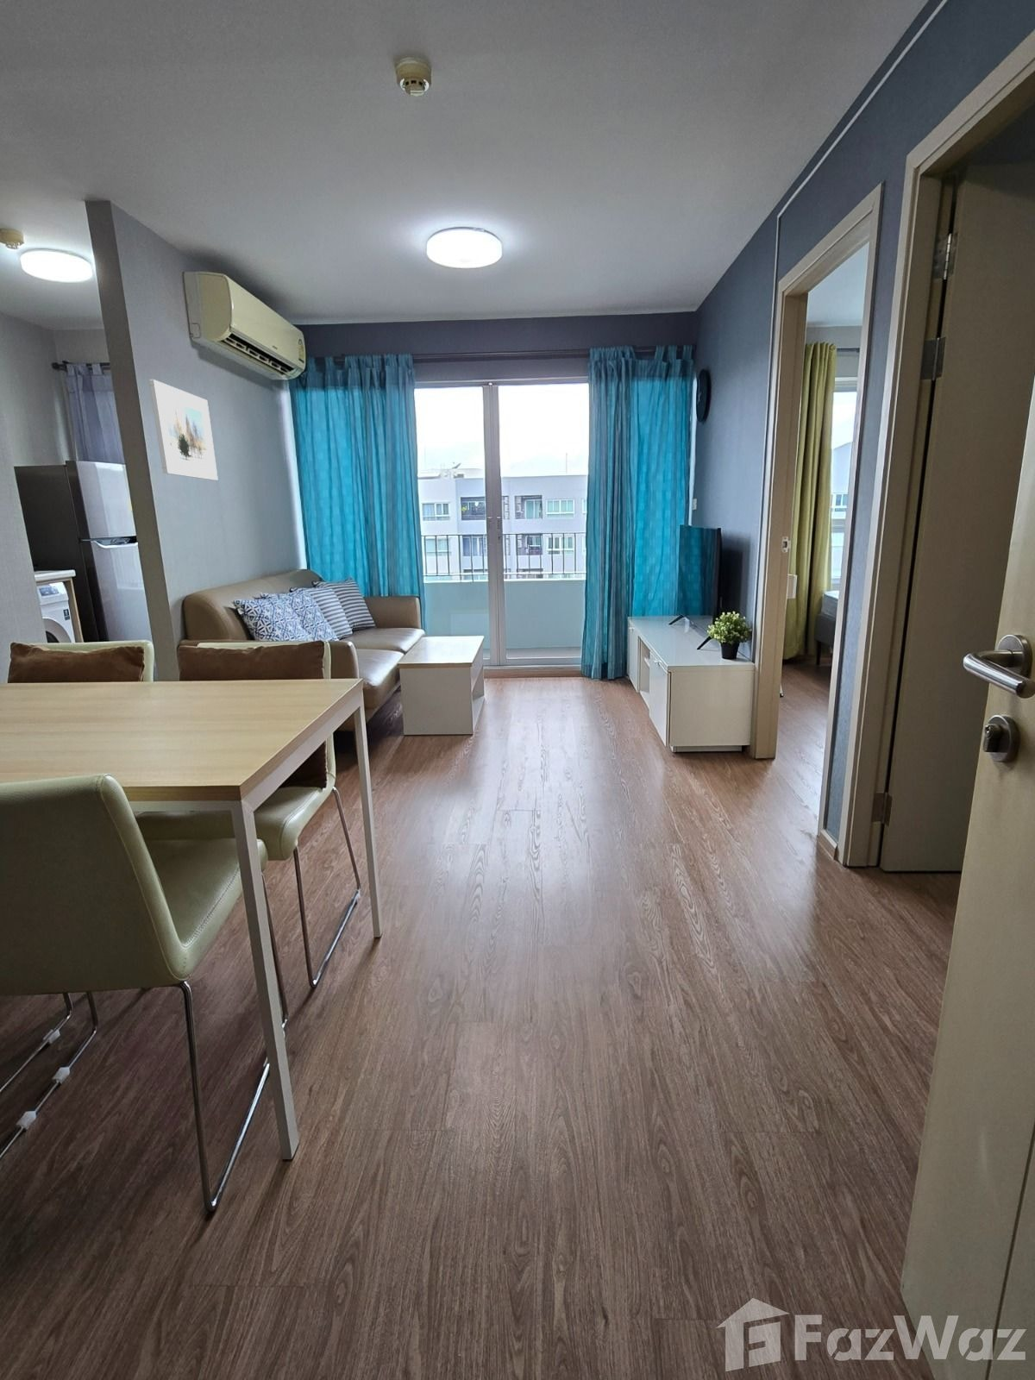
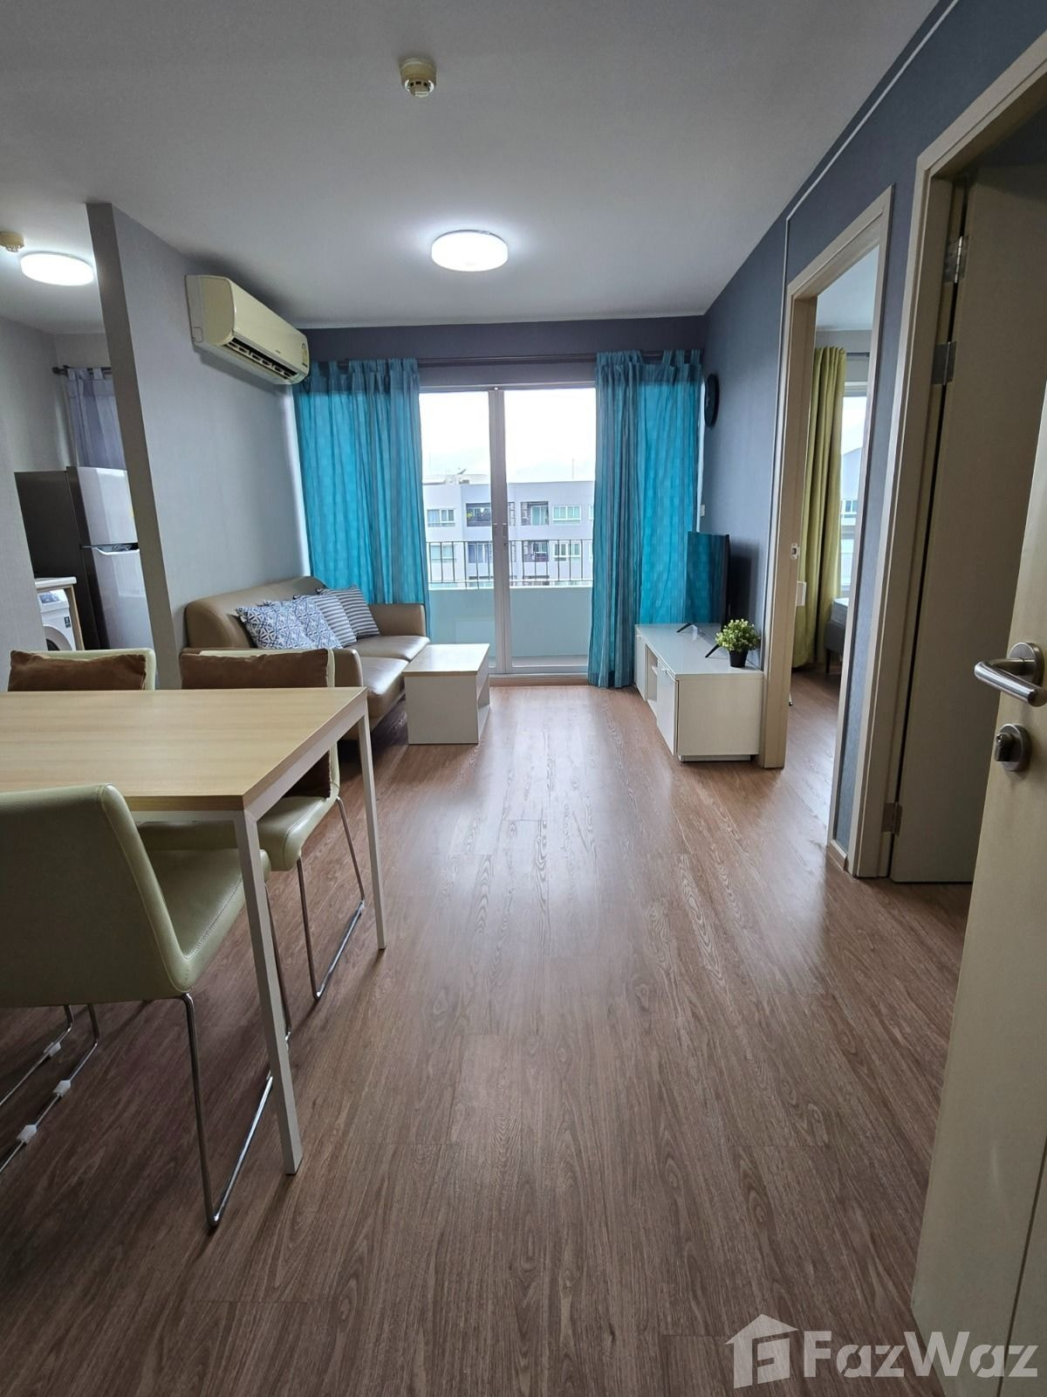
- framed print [148,378,220,481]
